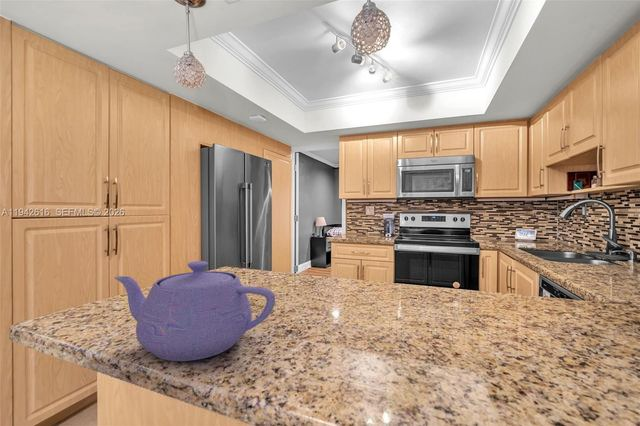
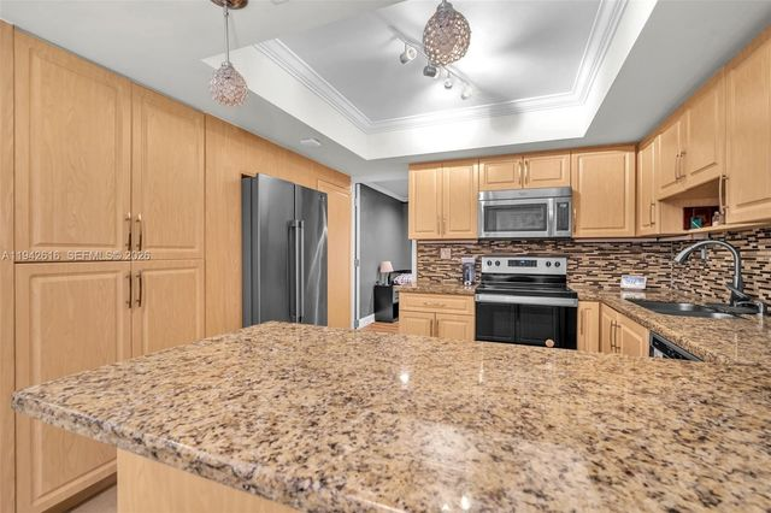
- teapot [113,260,276,362]
